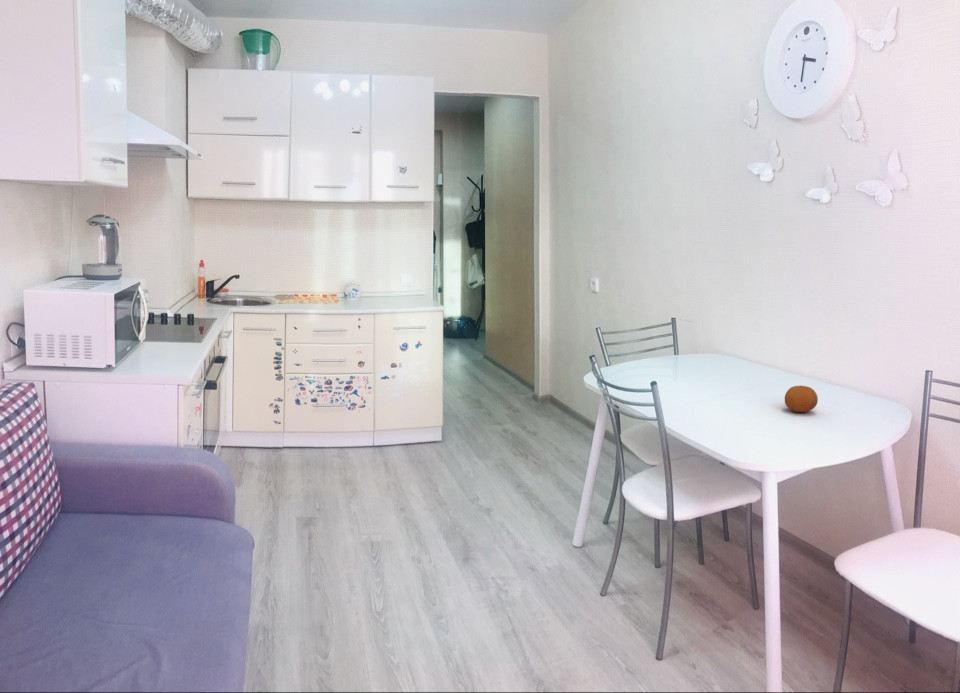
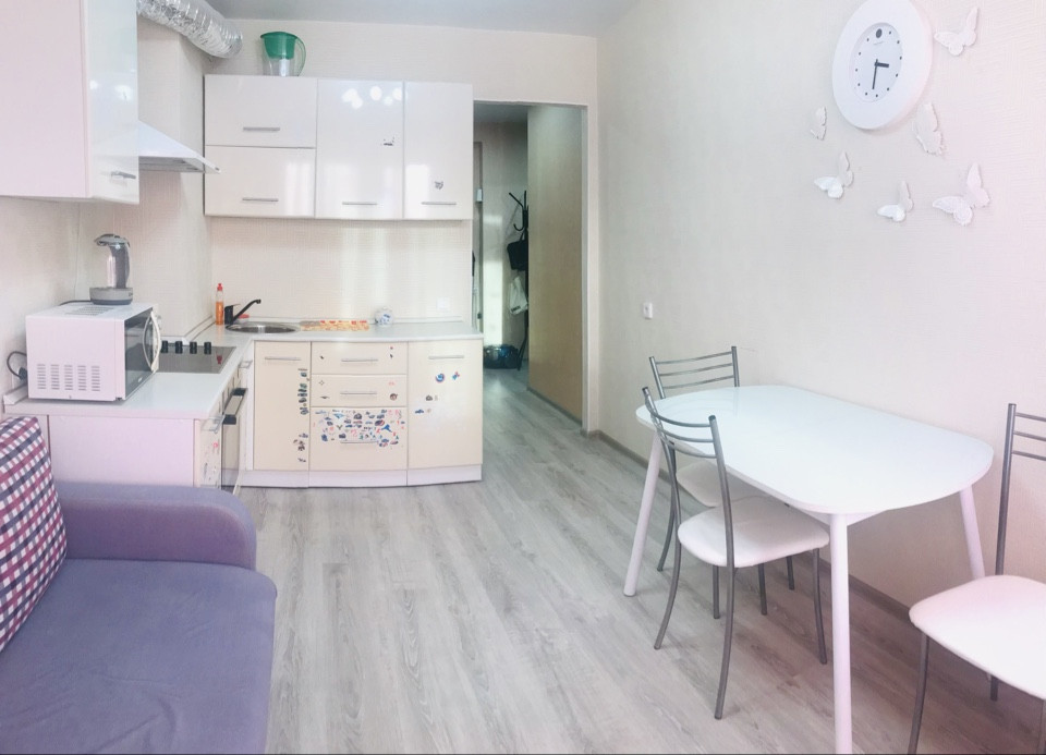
- fruit [784,385,819,413]
